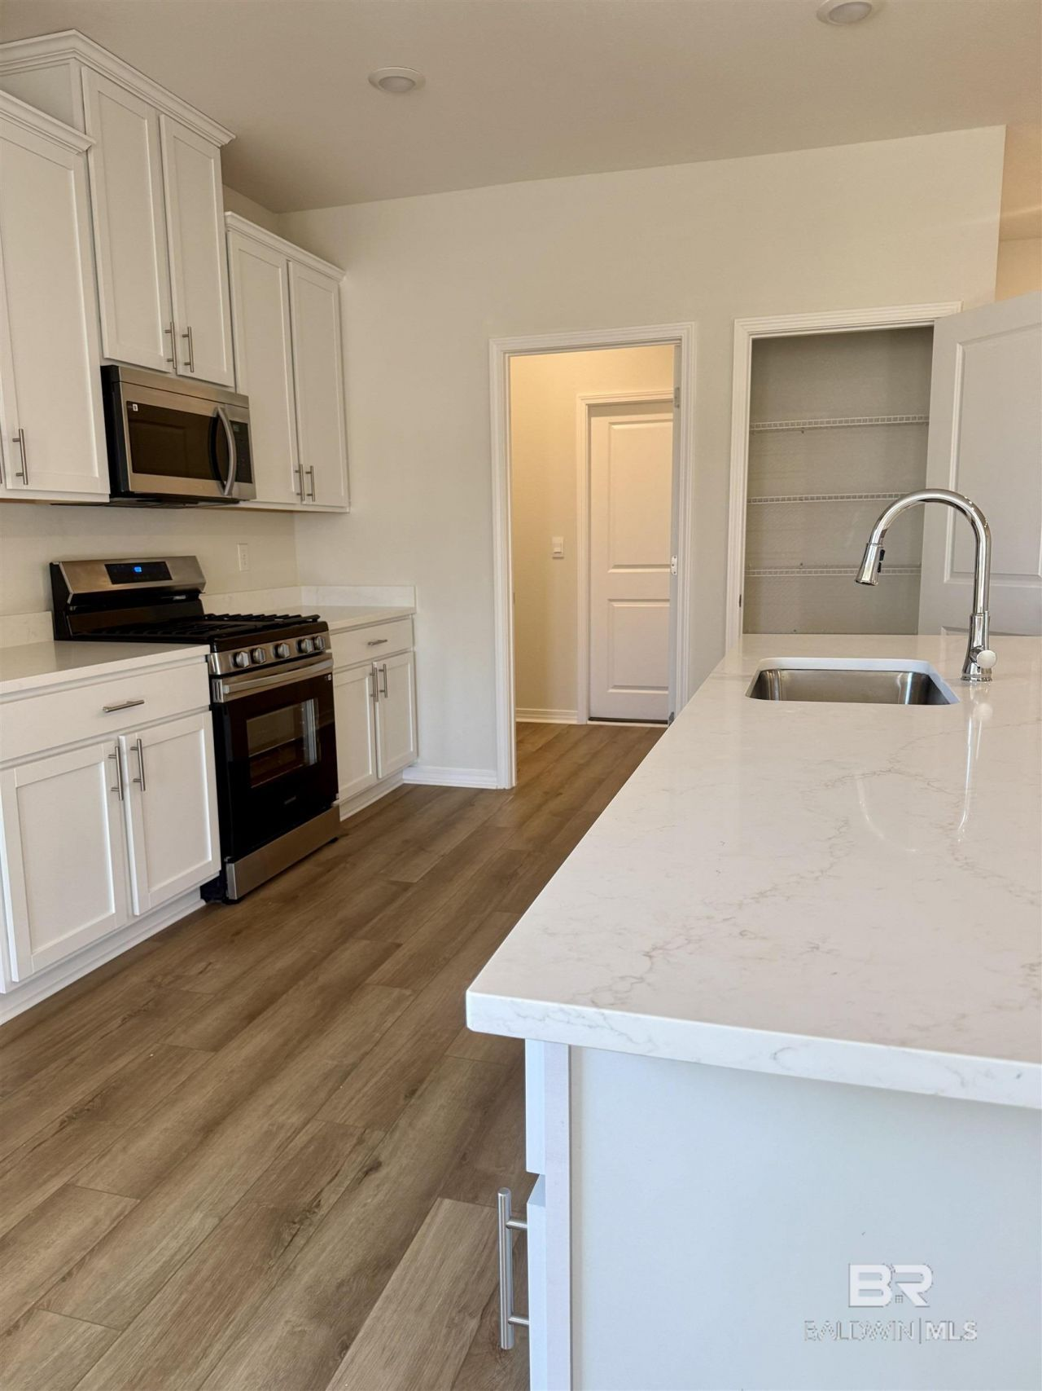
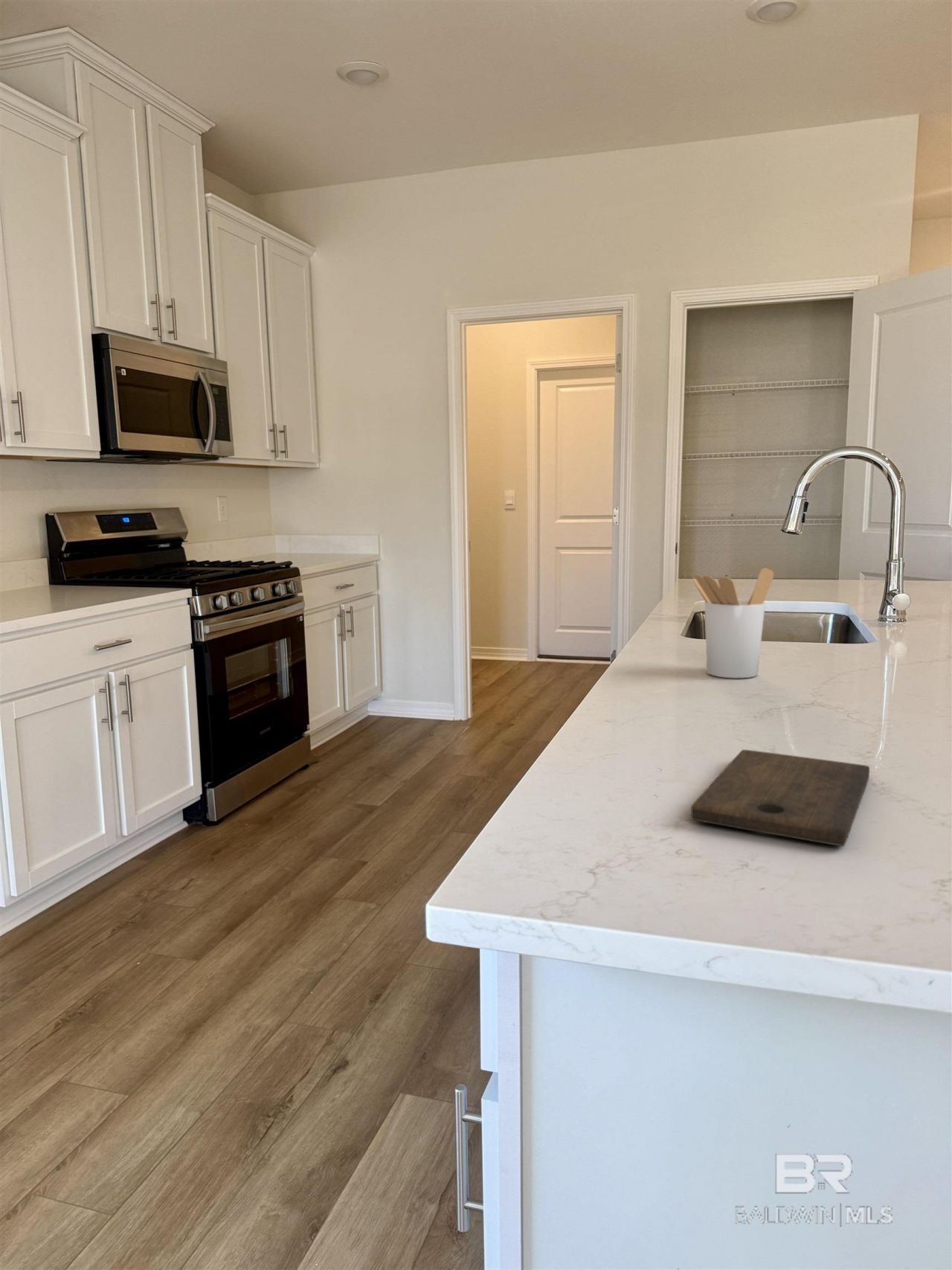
+ cutting board [690,749,870,847]
+ utensil holder [692,567,774,679]
